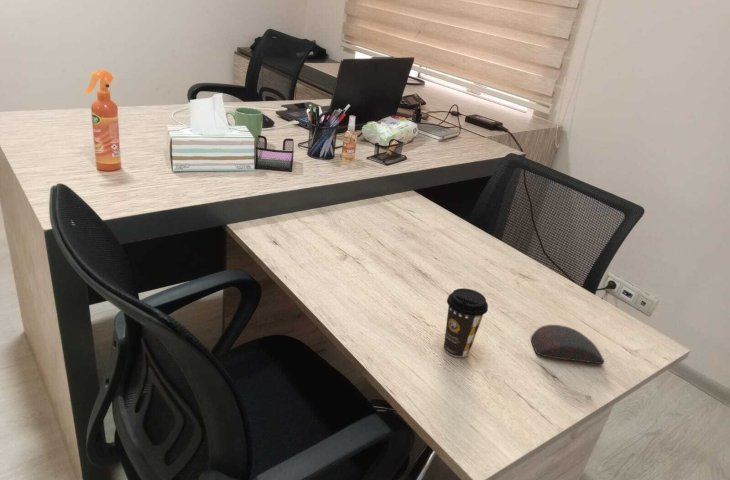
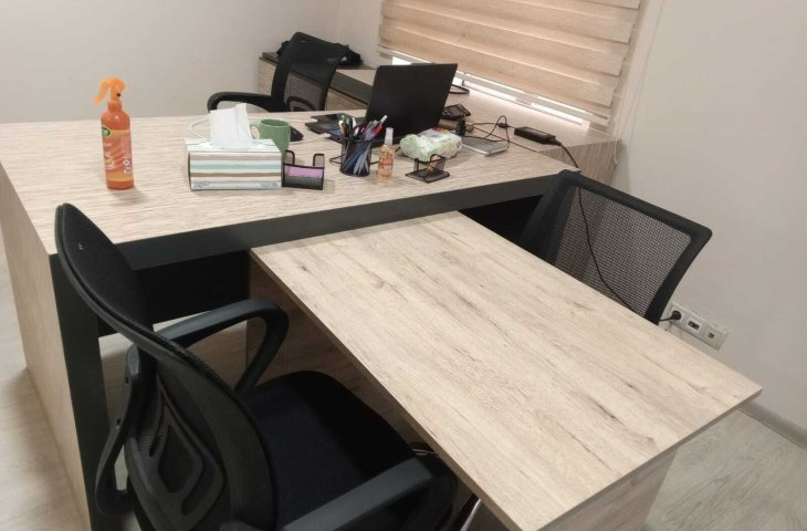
- computer mouse [530,324,605,365]
- coffee cup [443,287,489,358]
